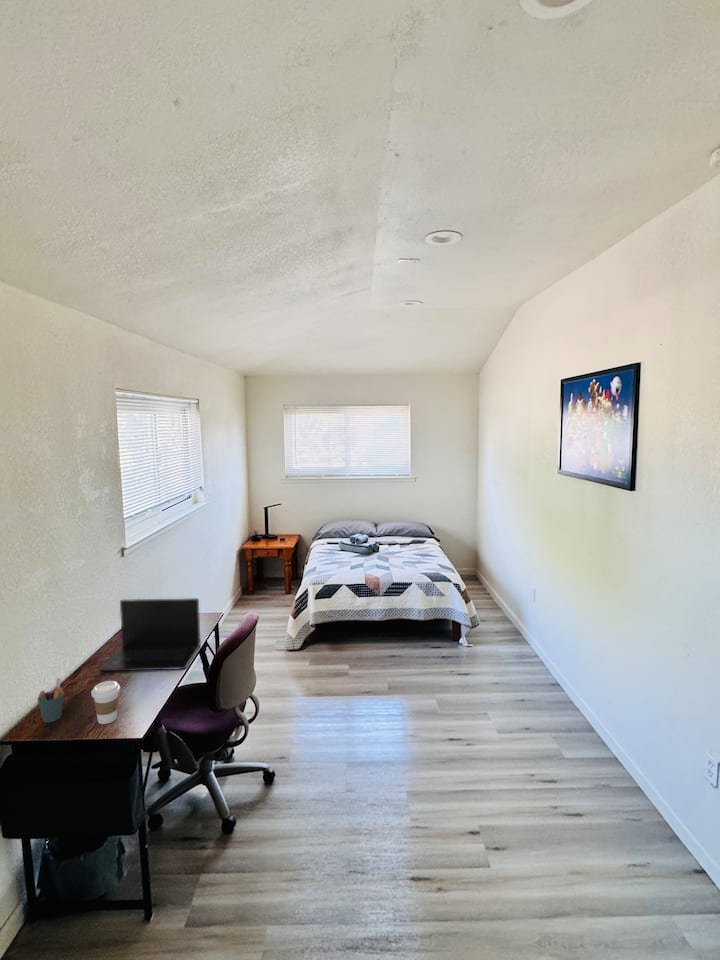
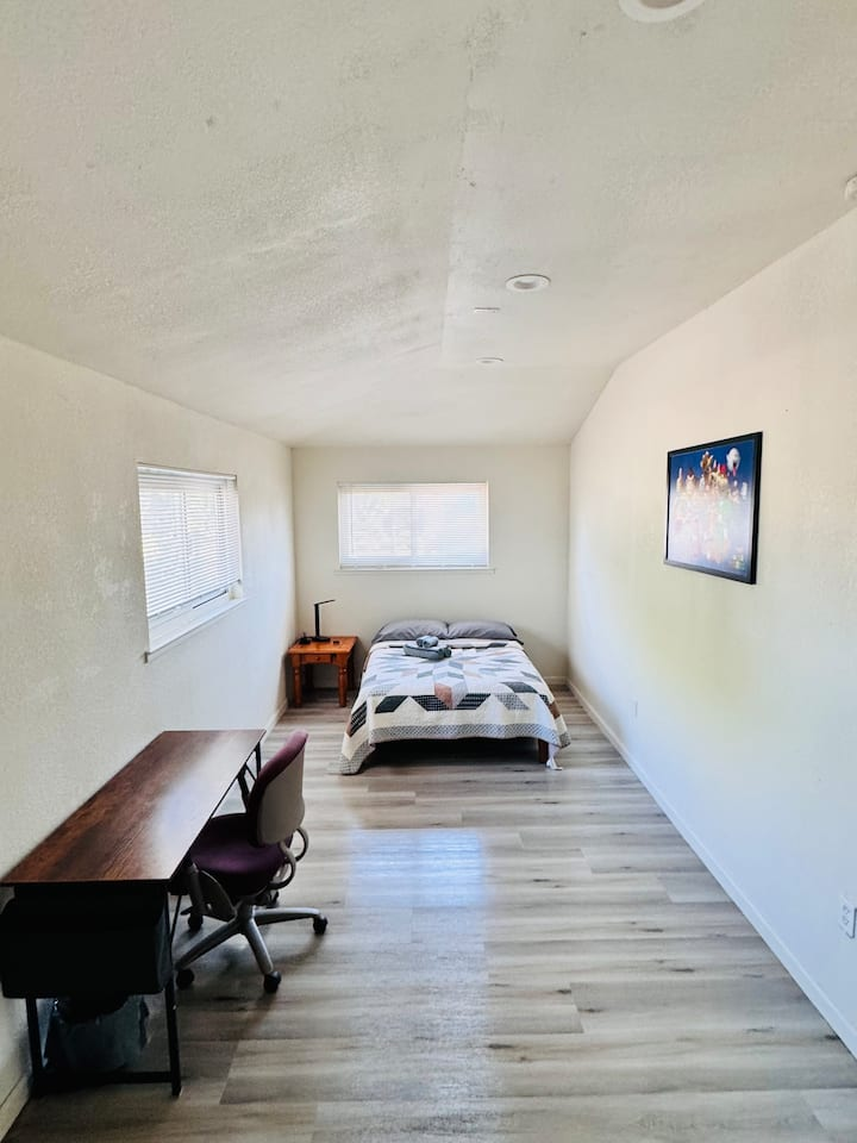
- pen holder [36,677,65,724]
- coffee cup [90,680,121,725]
- laptop [98,597,201,672]
